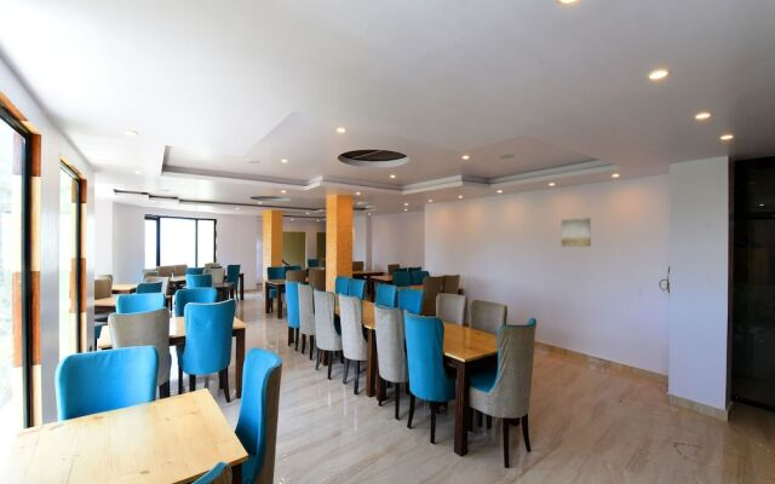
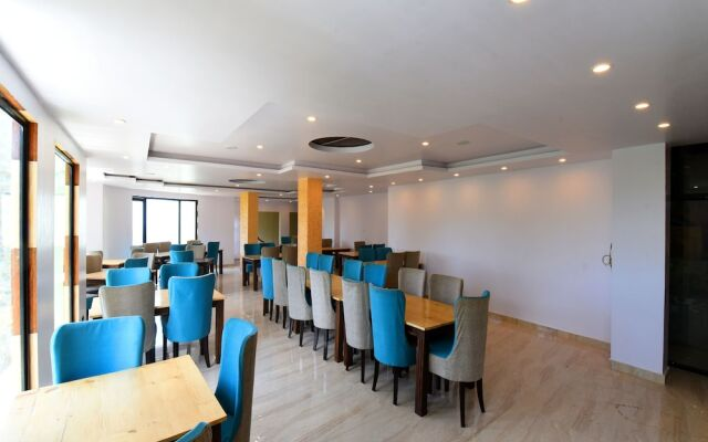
- wall art [561,217,592,248]
